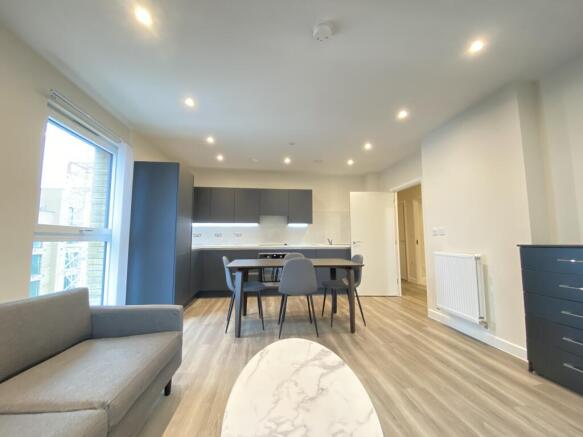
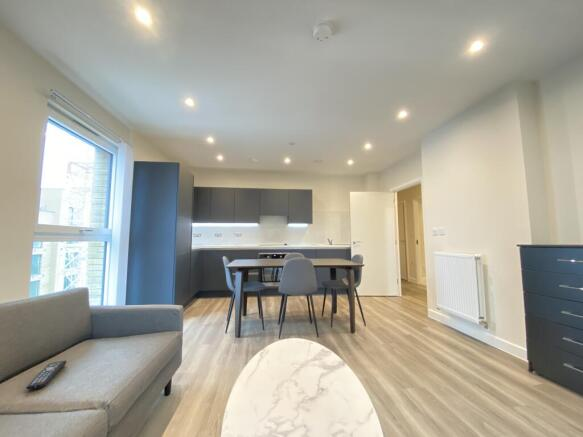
+ remote control [25,360,67,390]
